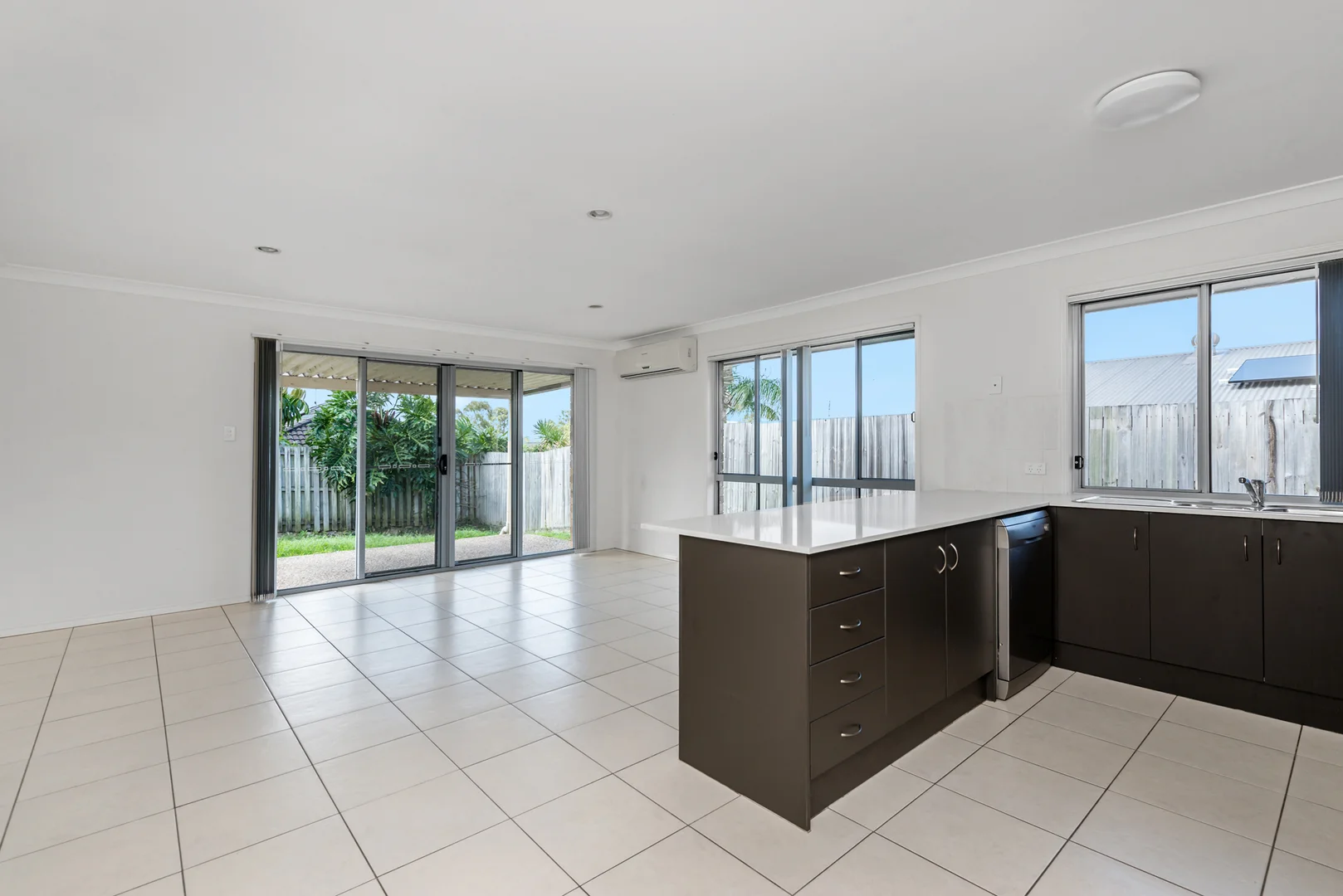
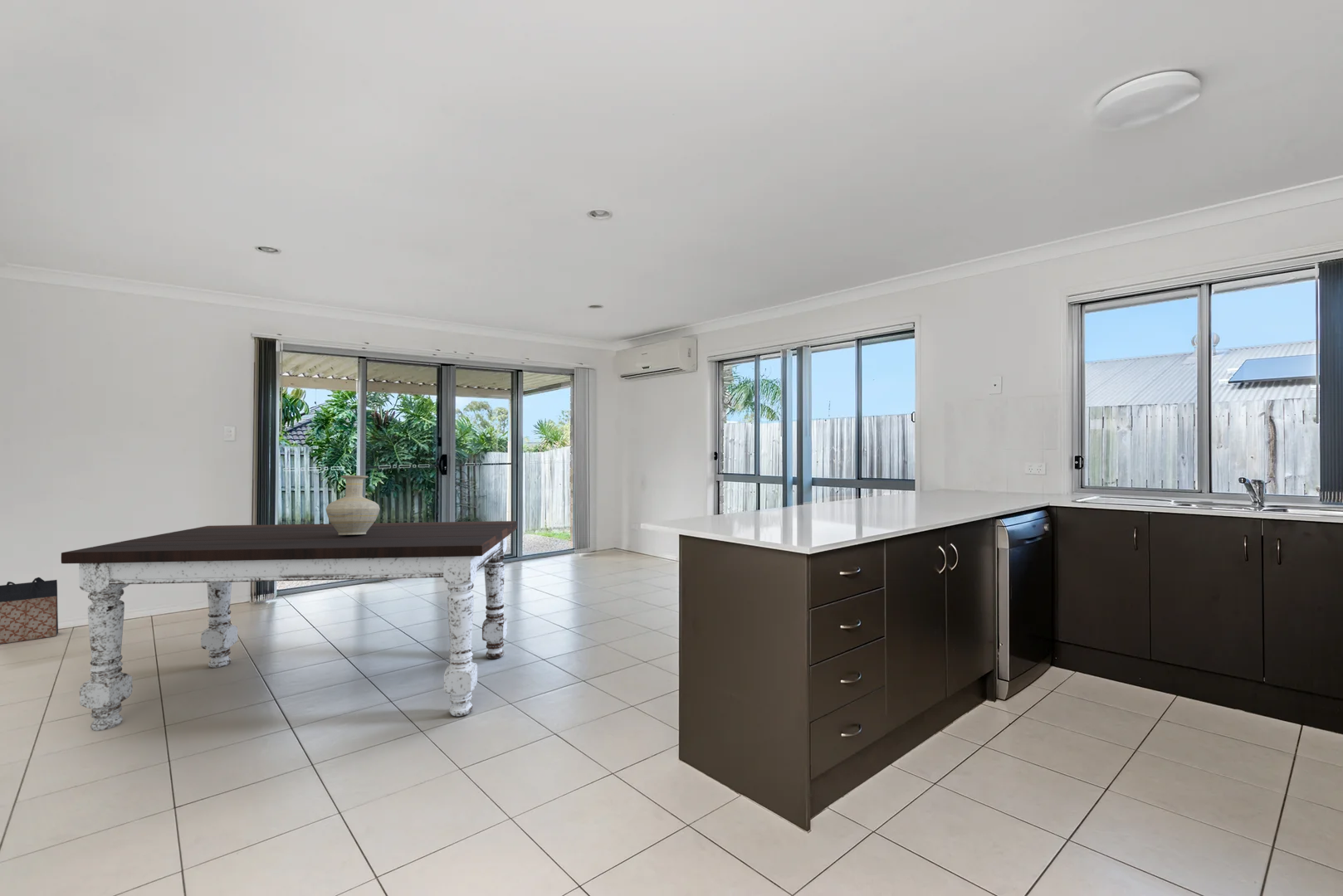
+ dining table [61,520,518,732]
+ bag [0,577,59,645]
+ vase [325,475,381,535]
